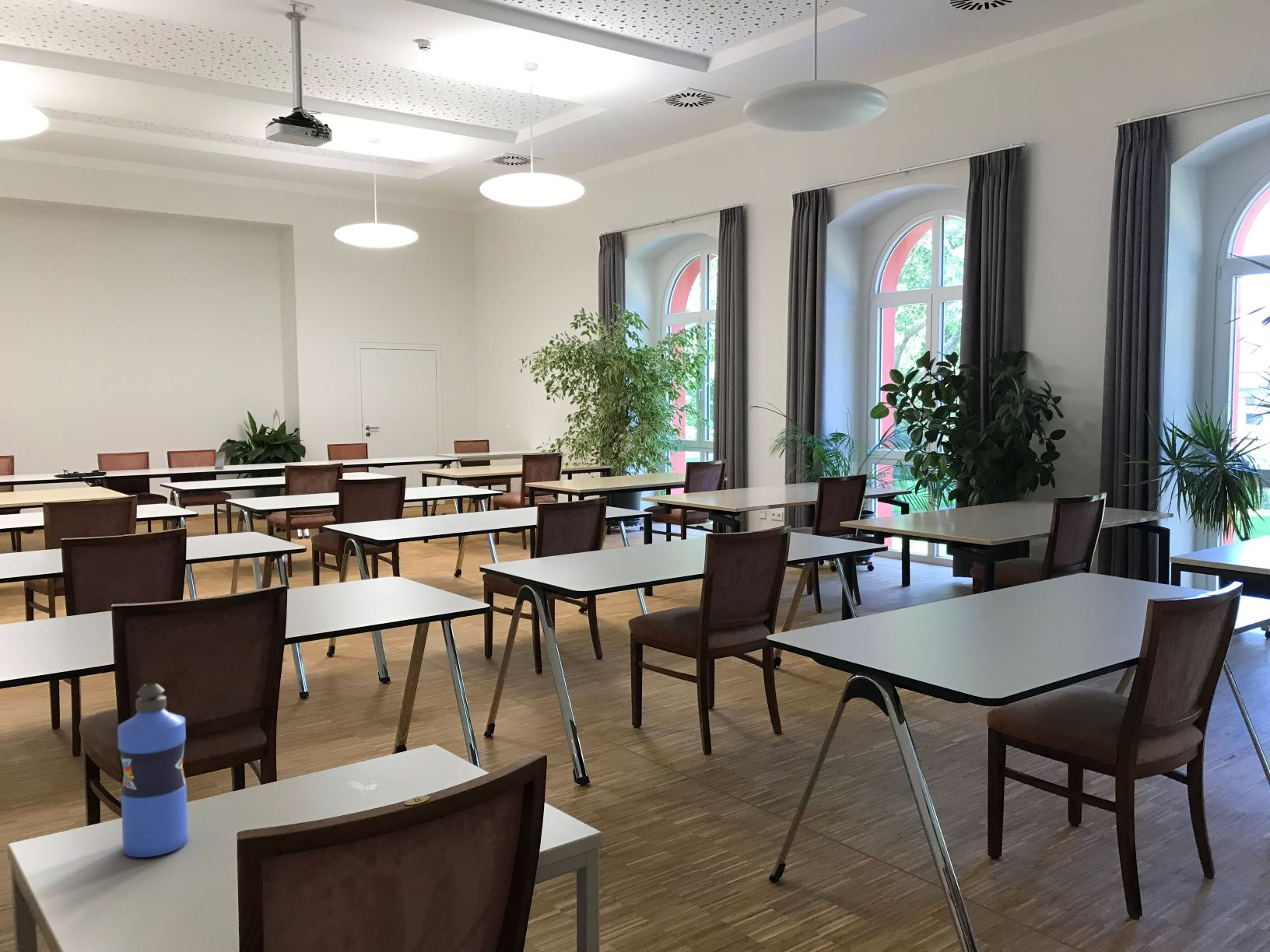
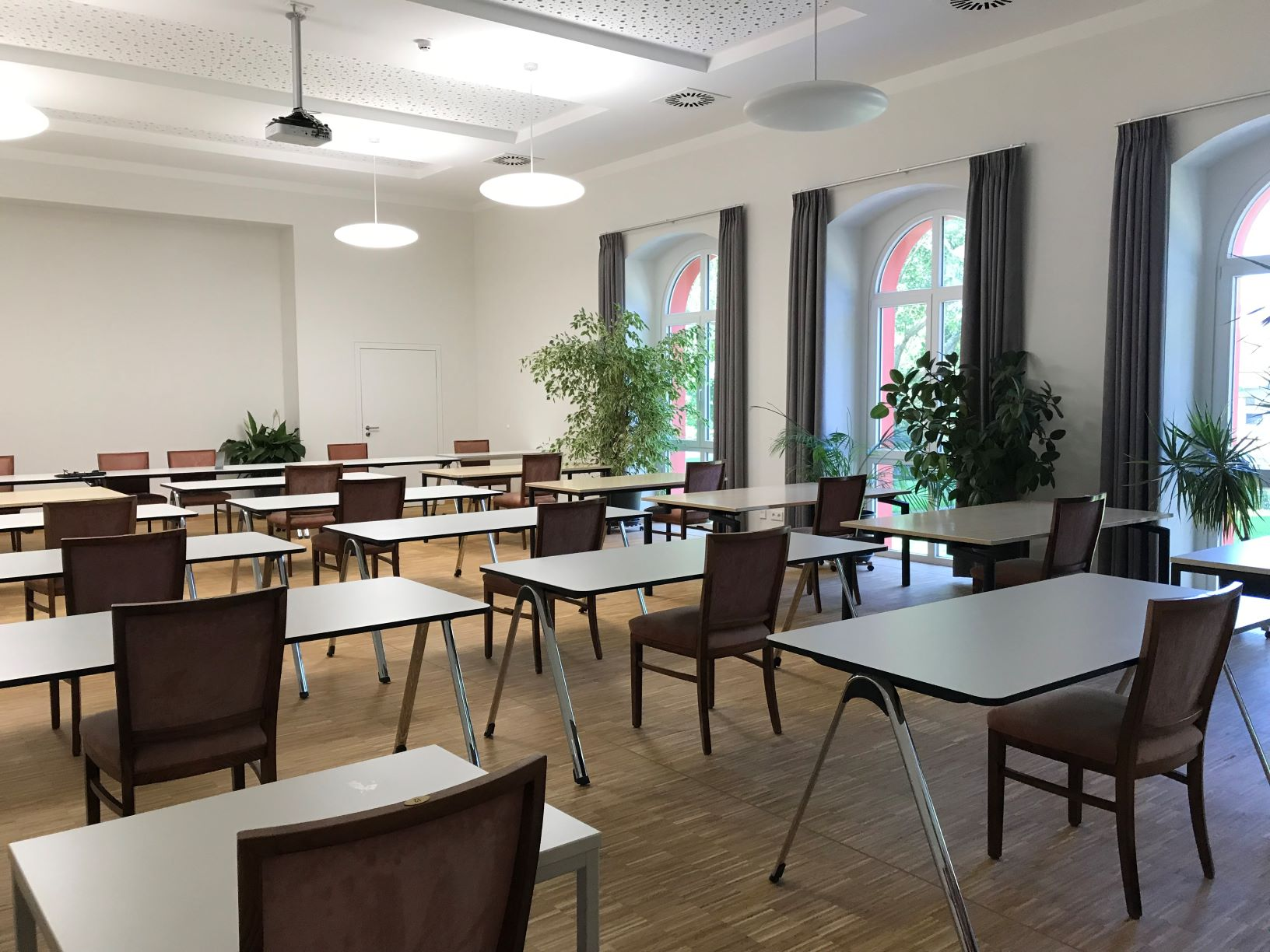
- water bottle [117,682,189,858]
